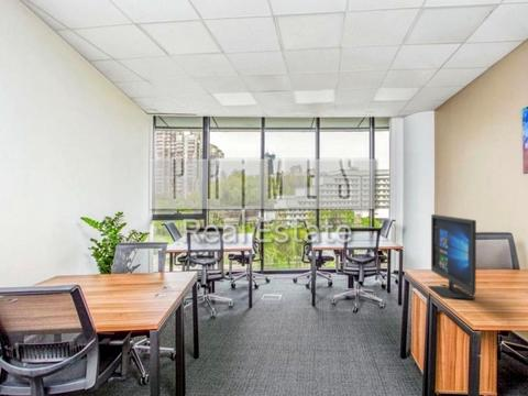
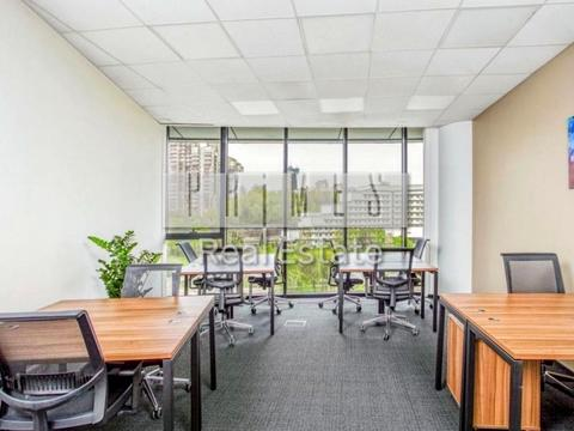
- computer monitor [427,213,477,300]
